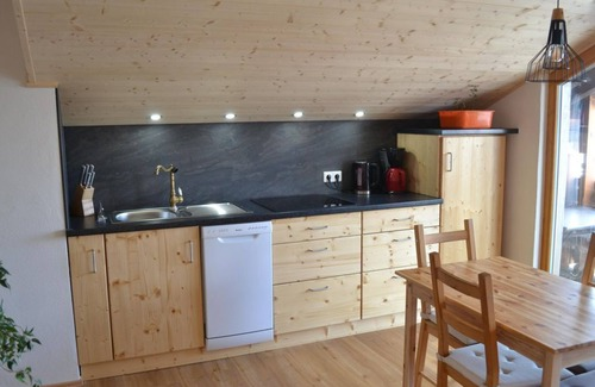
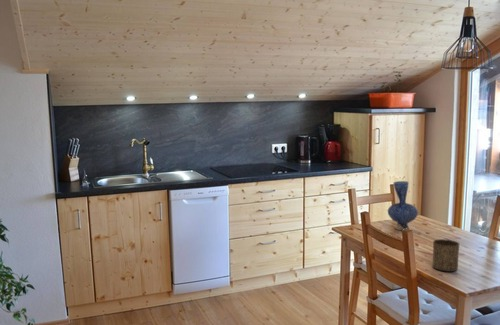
+ vase [387,180,419,231]
+ cup [432,238,460,273]
